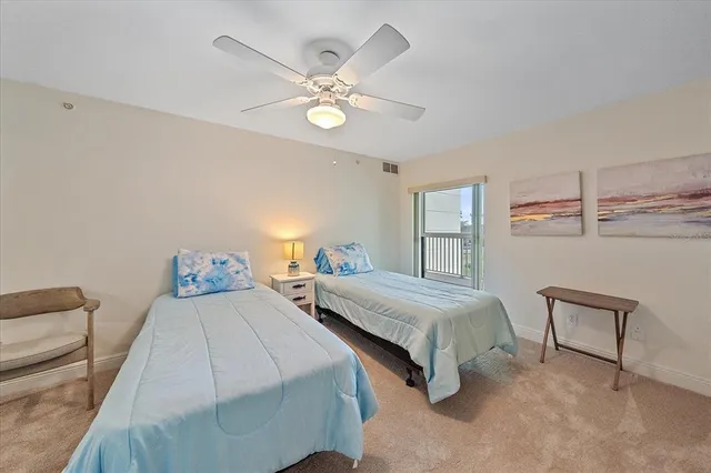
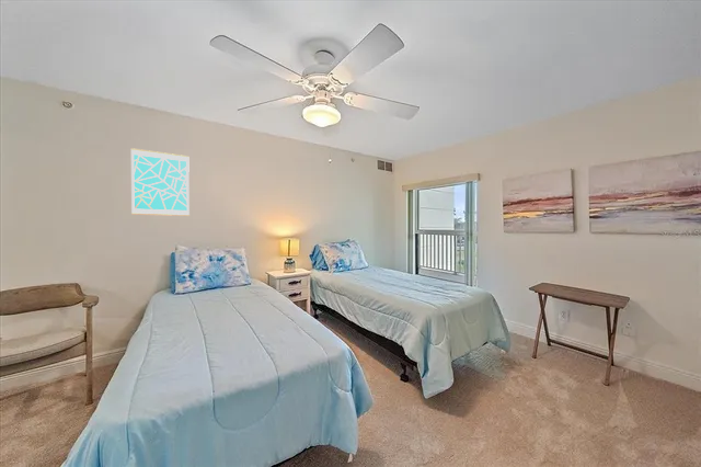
+ wall art [130,147,191,217]
